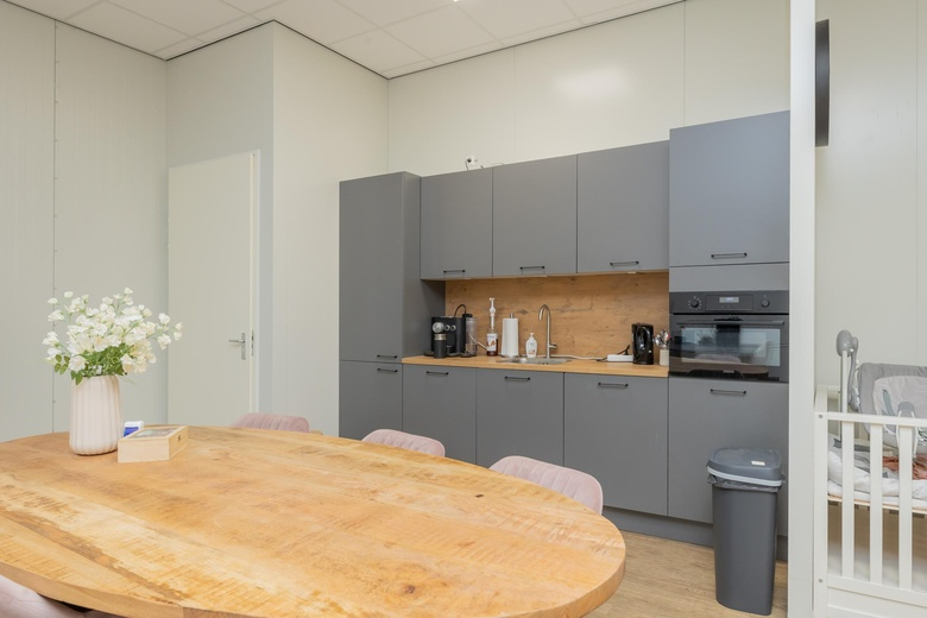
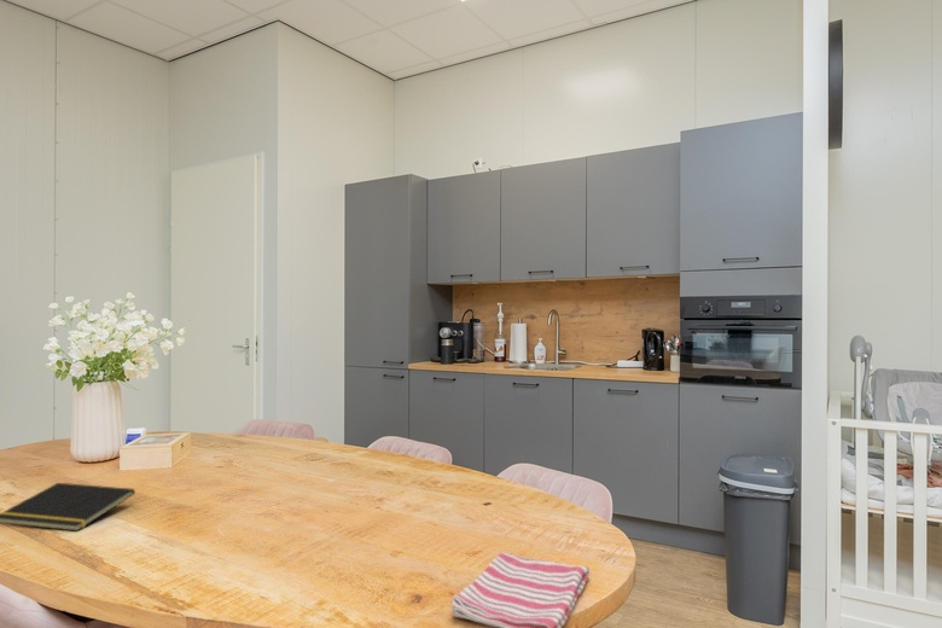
+ notepad [0,482,136,533]
+ dish towel [450,551,591,628]
